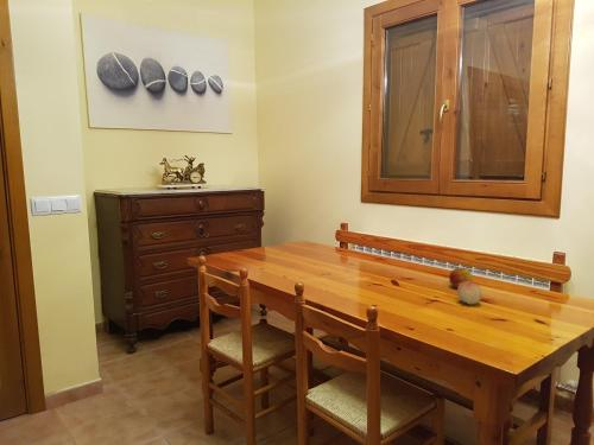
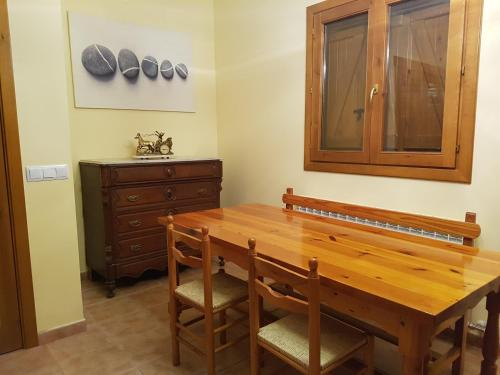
- fruit [456,280,482,306]
- fruit [448,267,474,290]
